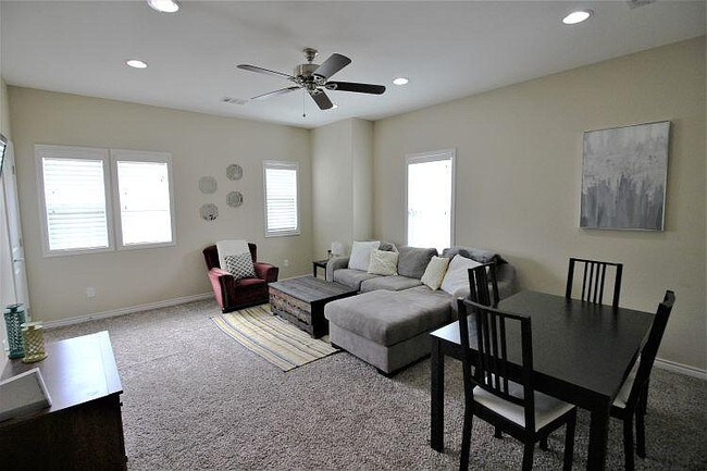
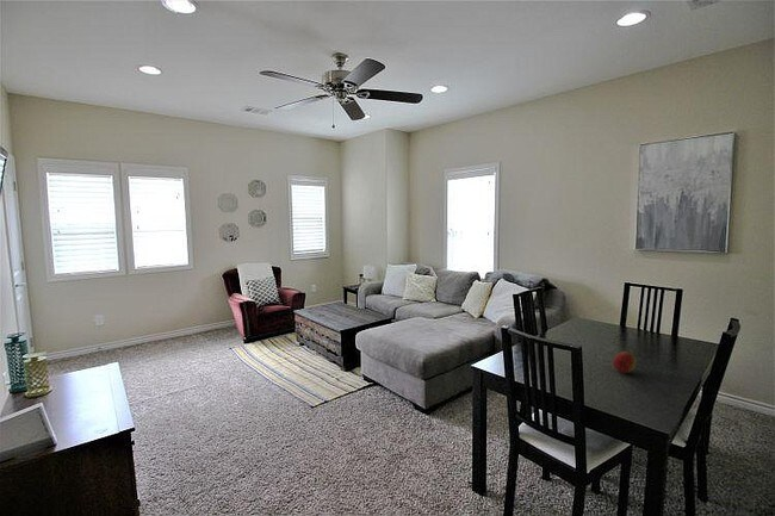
+ fruit [612,350,637,374]
